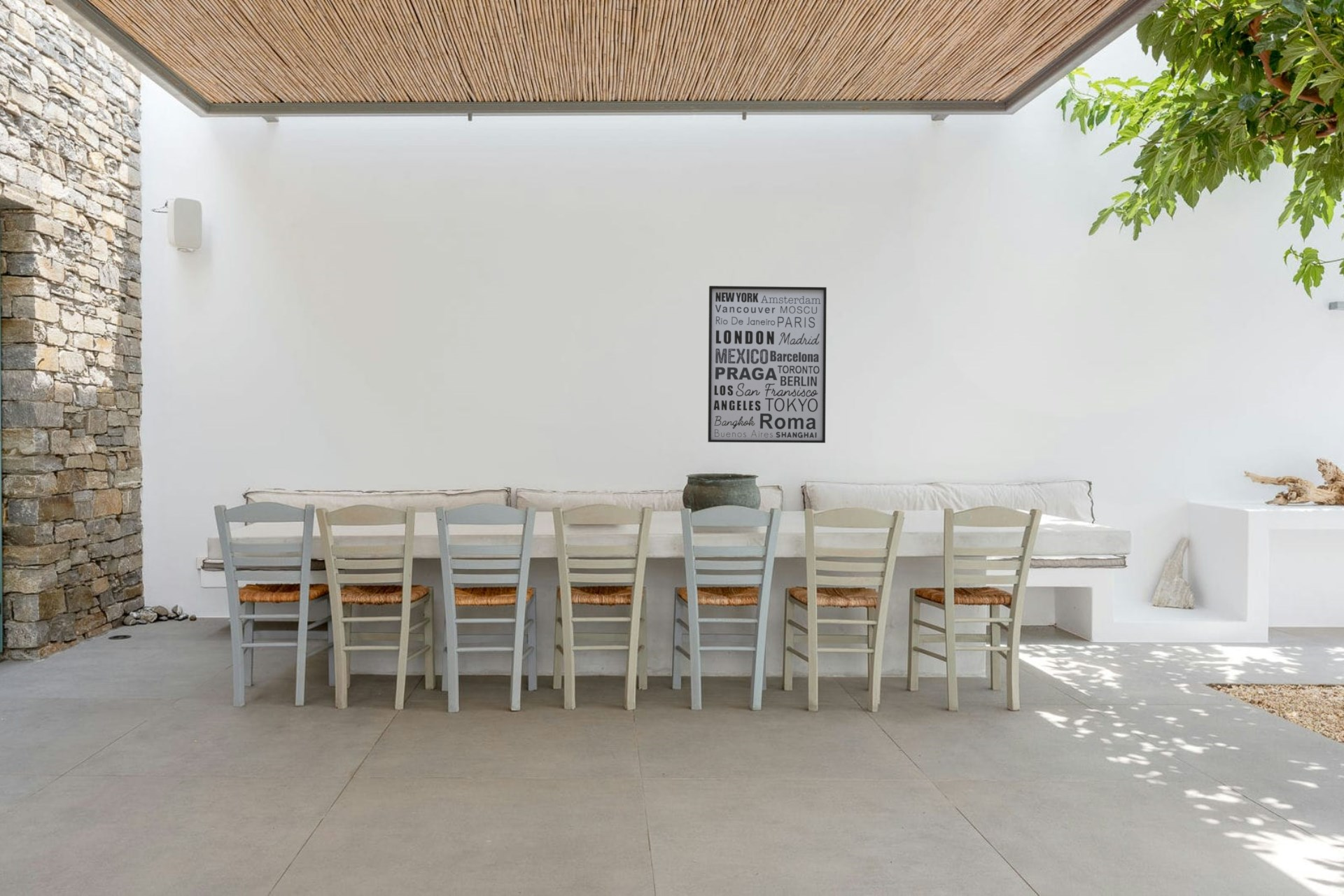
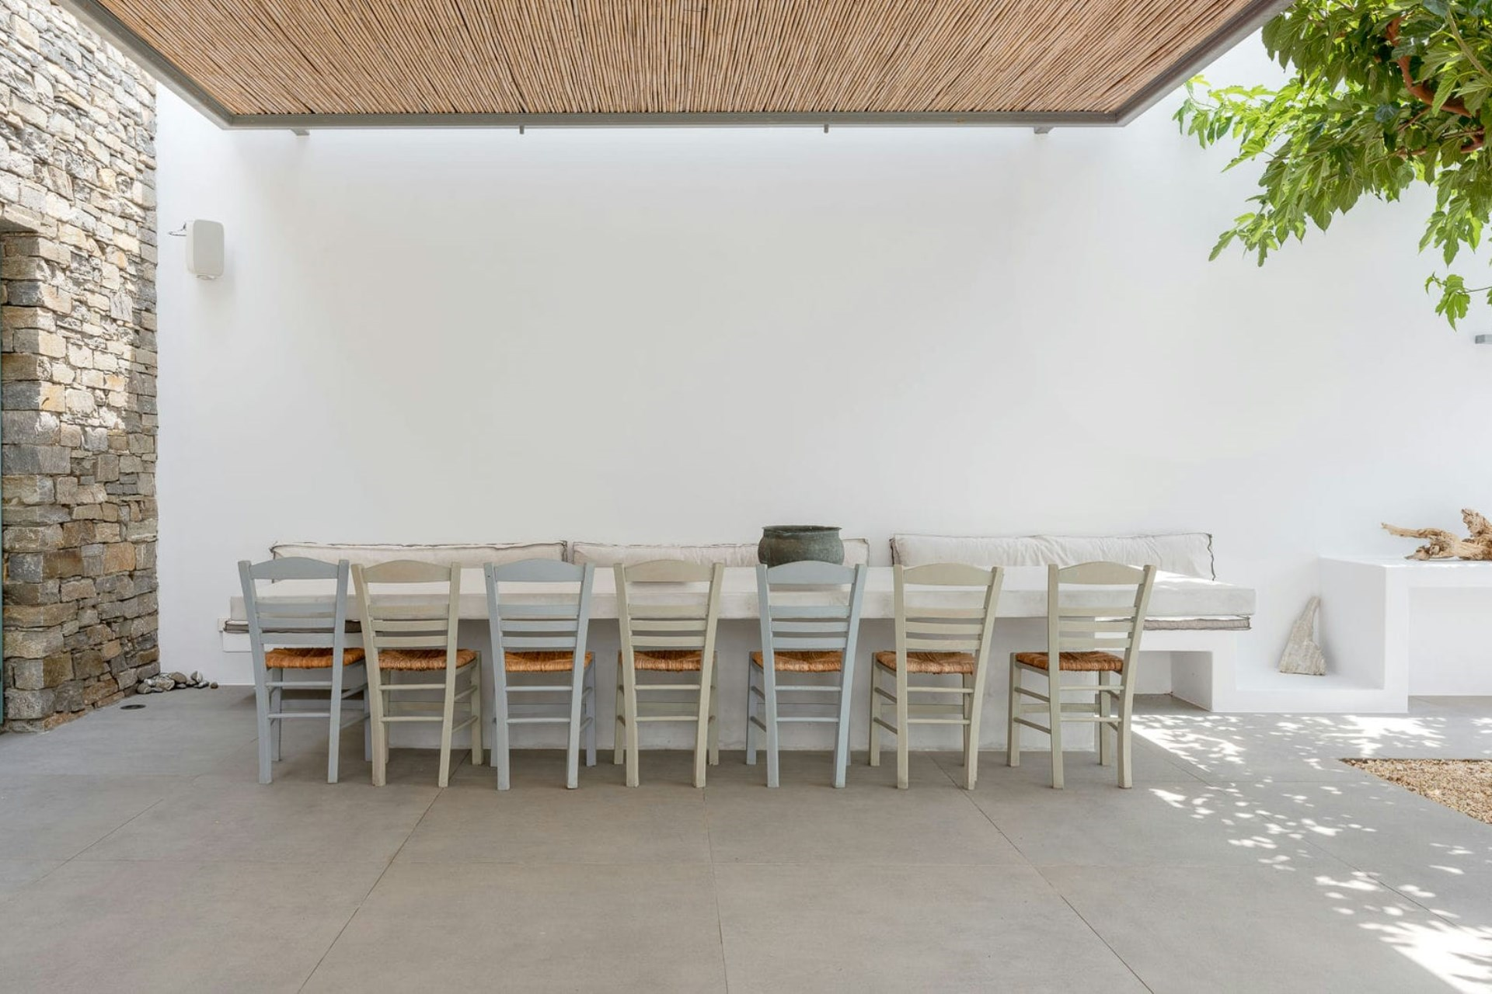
- wall art [707,285,827,444]
